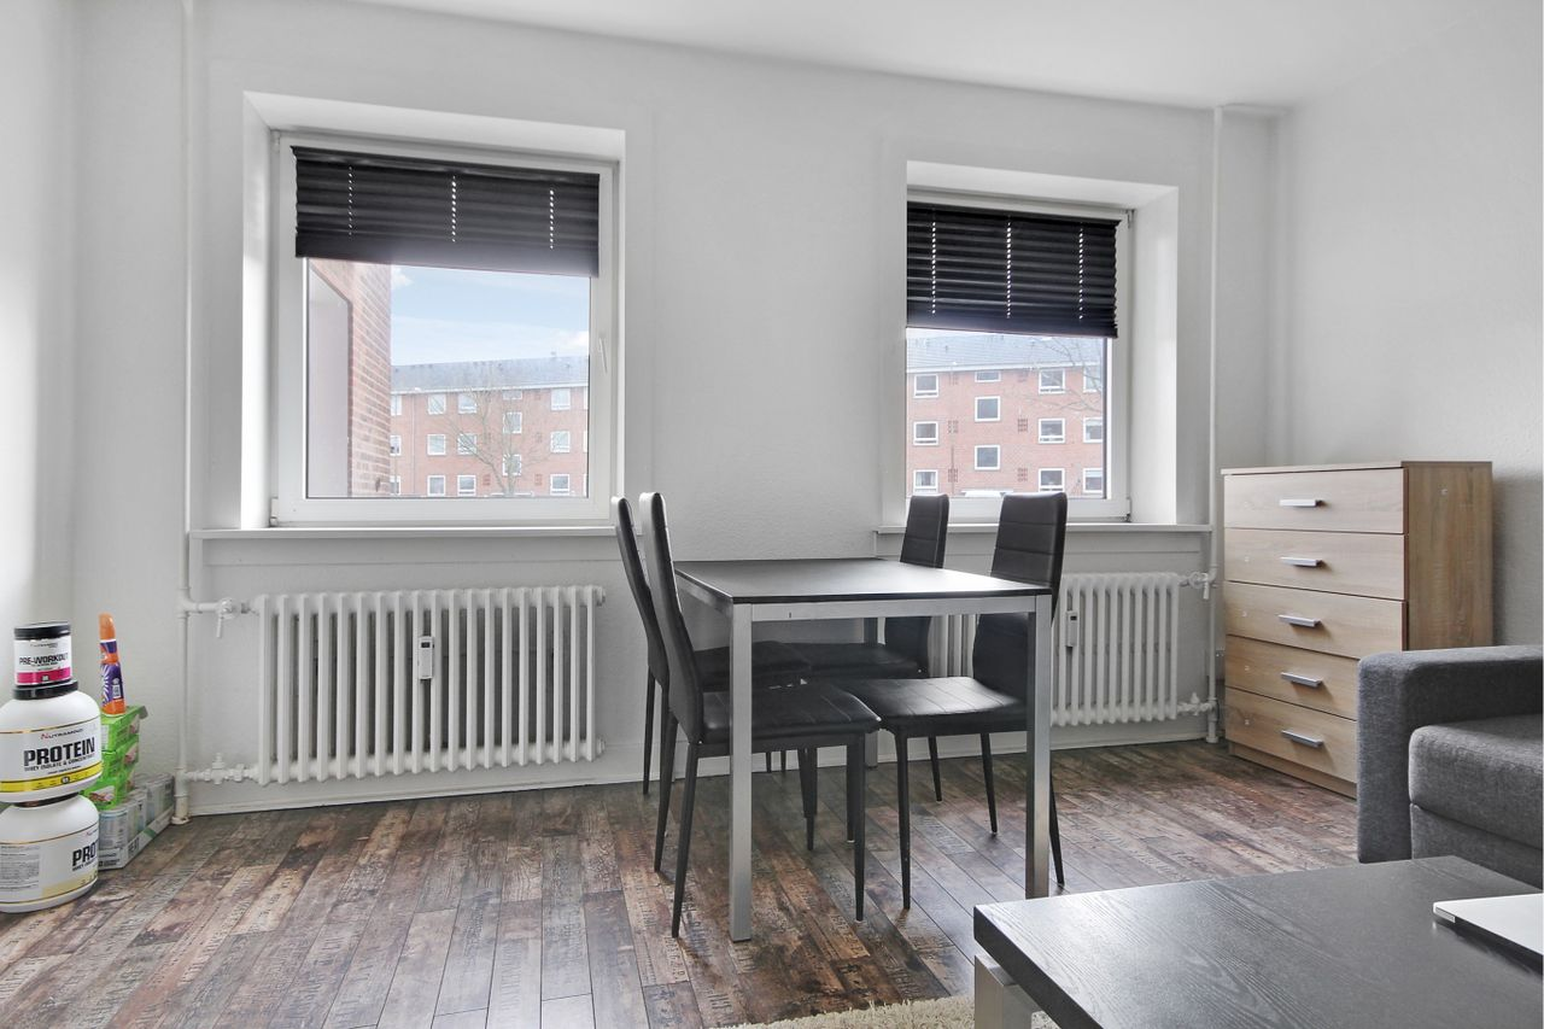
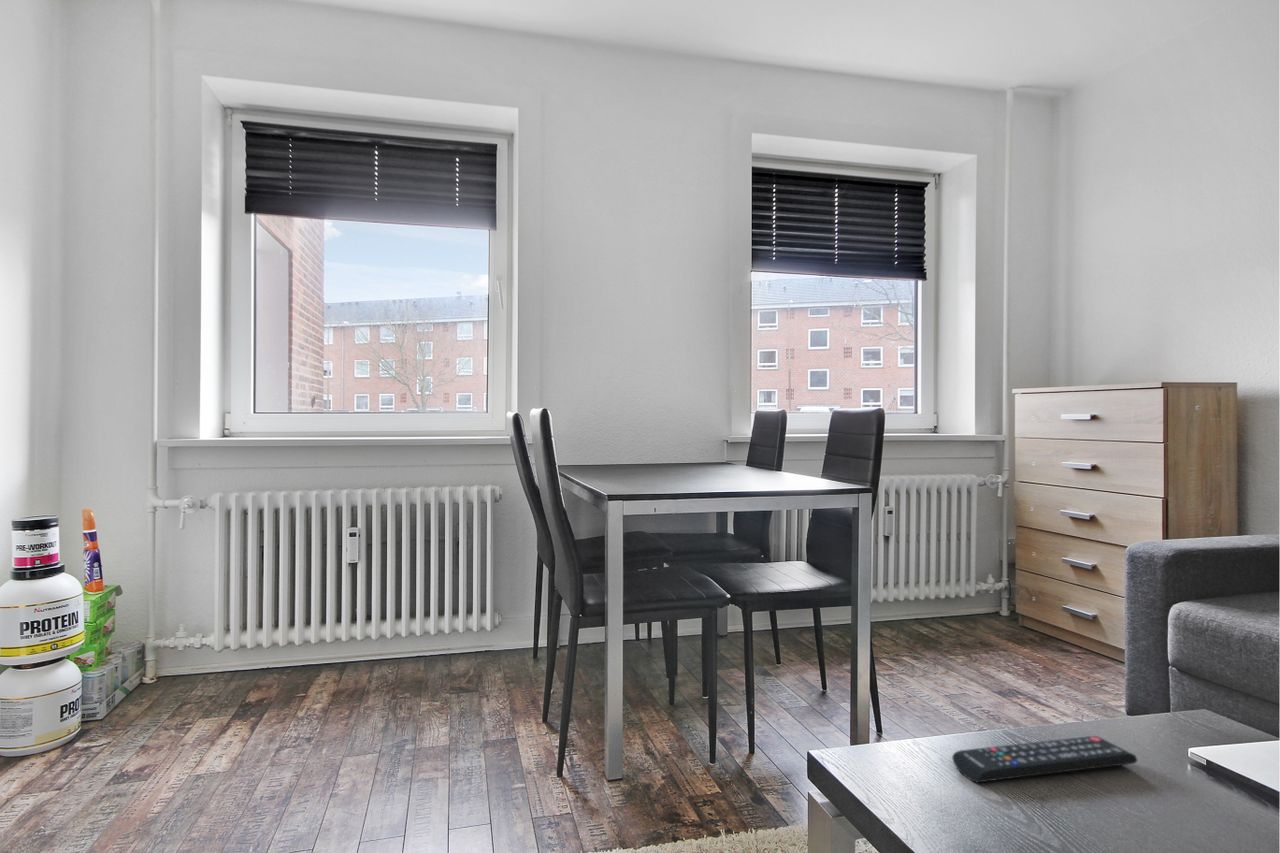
+ remote control [951,735,1138,784]
